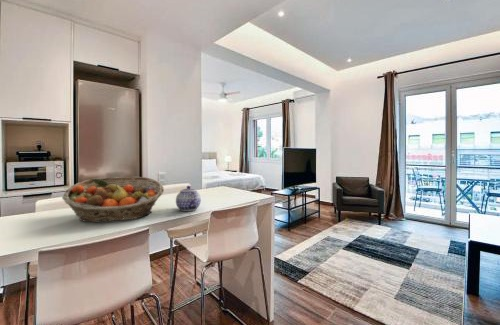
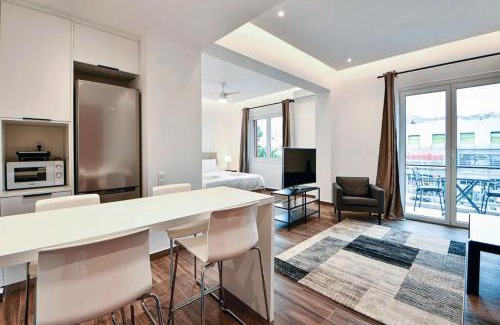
- fruit basket [61,176,165,223]
- teapot [175,185,202,212]
